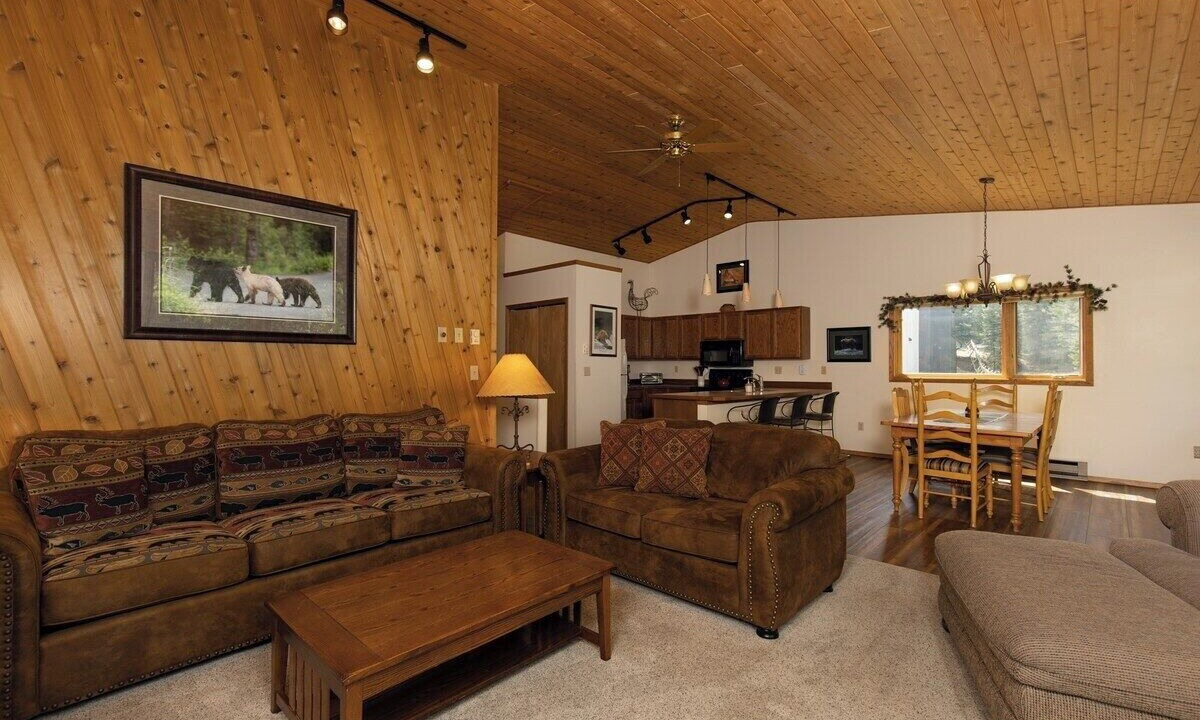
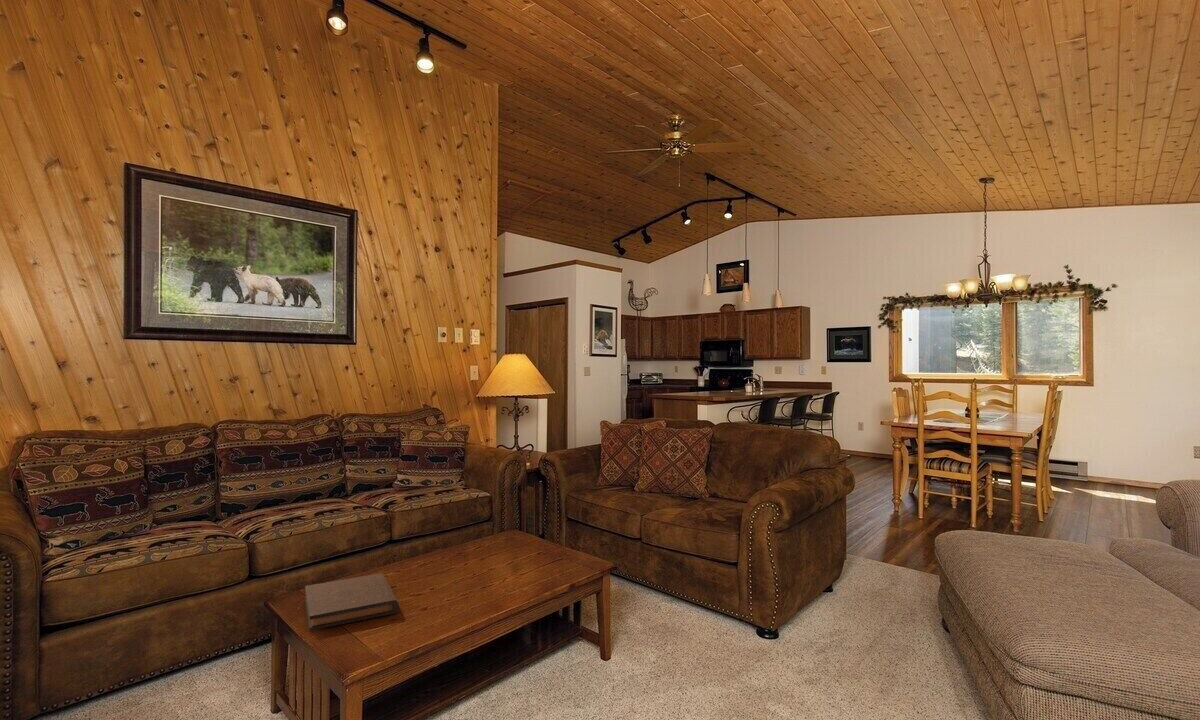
+ book [304,573,400,631]
